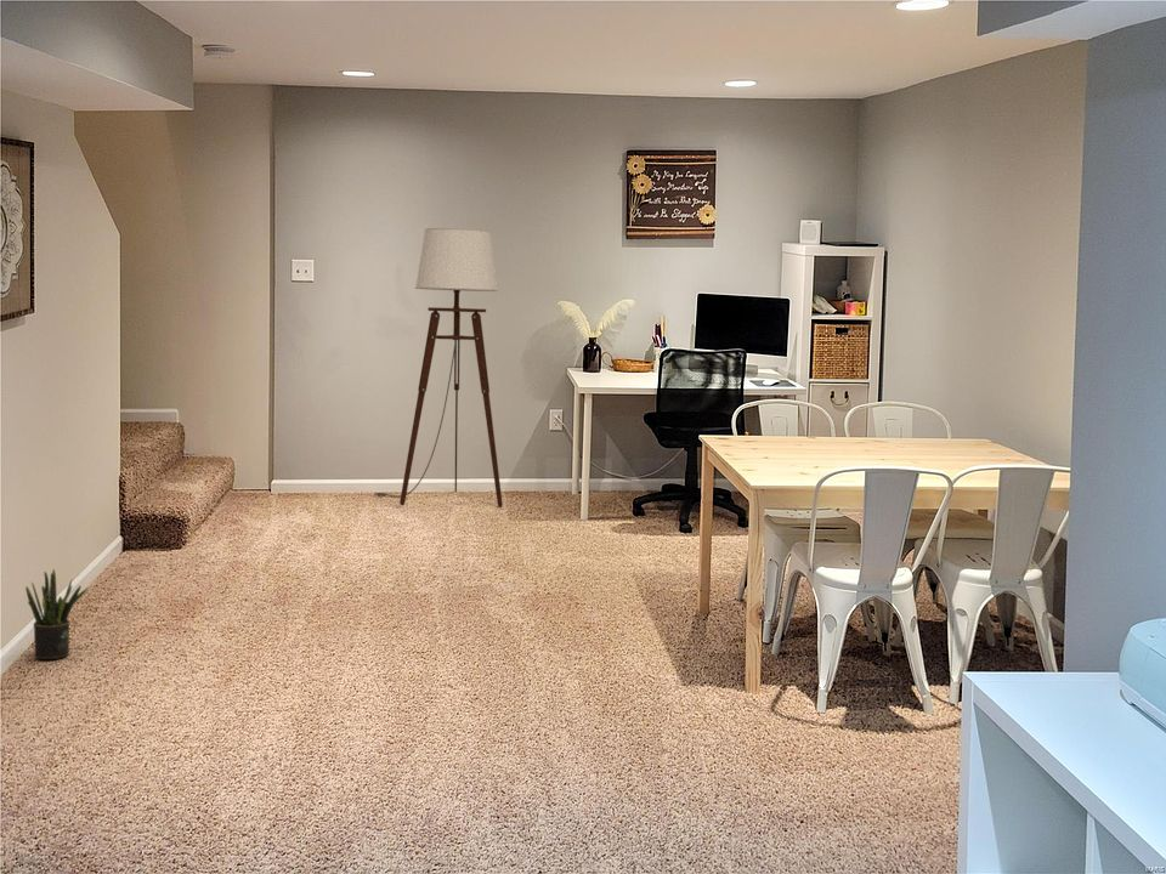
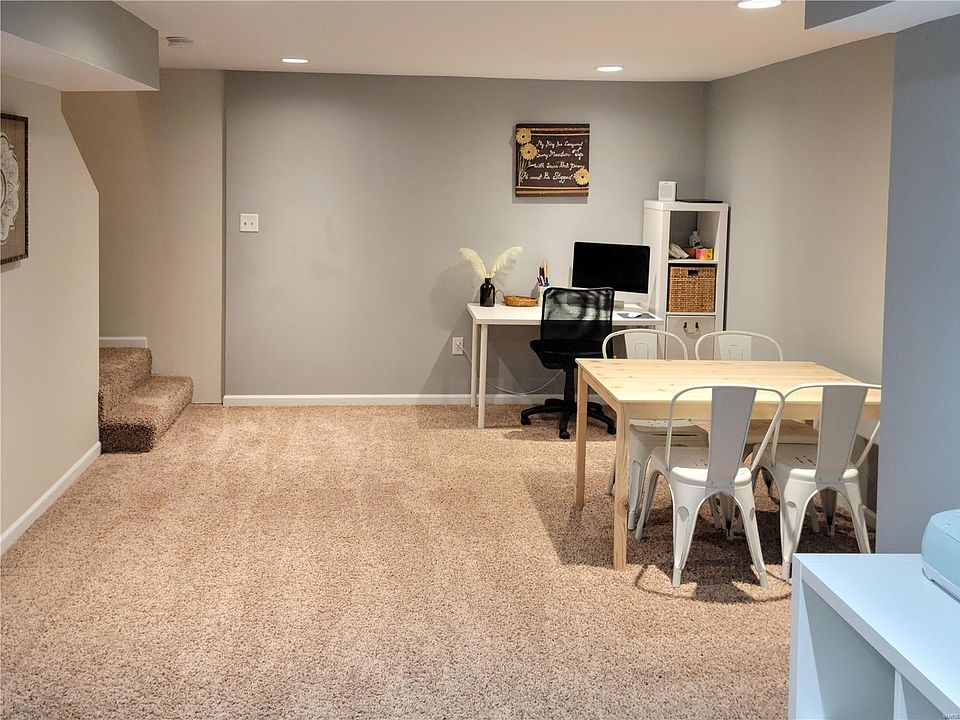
- potted plant [24,568,90,660]
- floor lamp [372,227,504,509]
